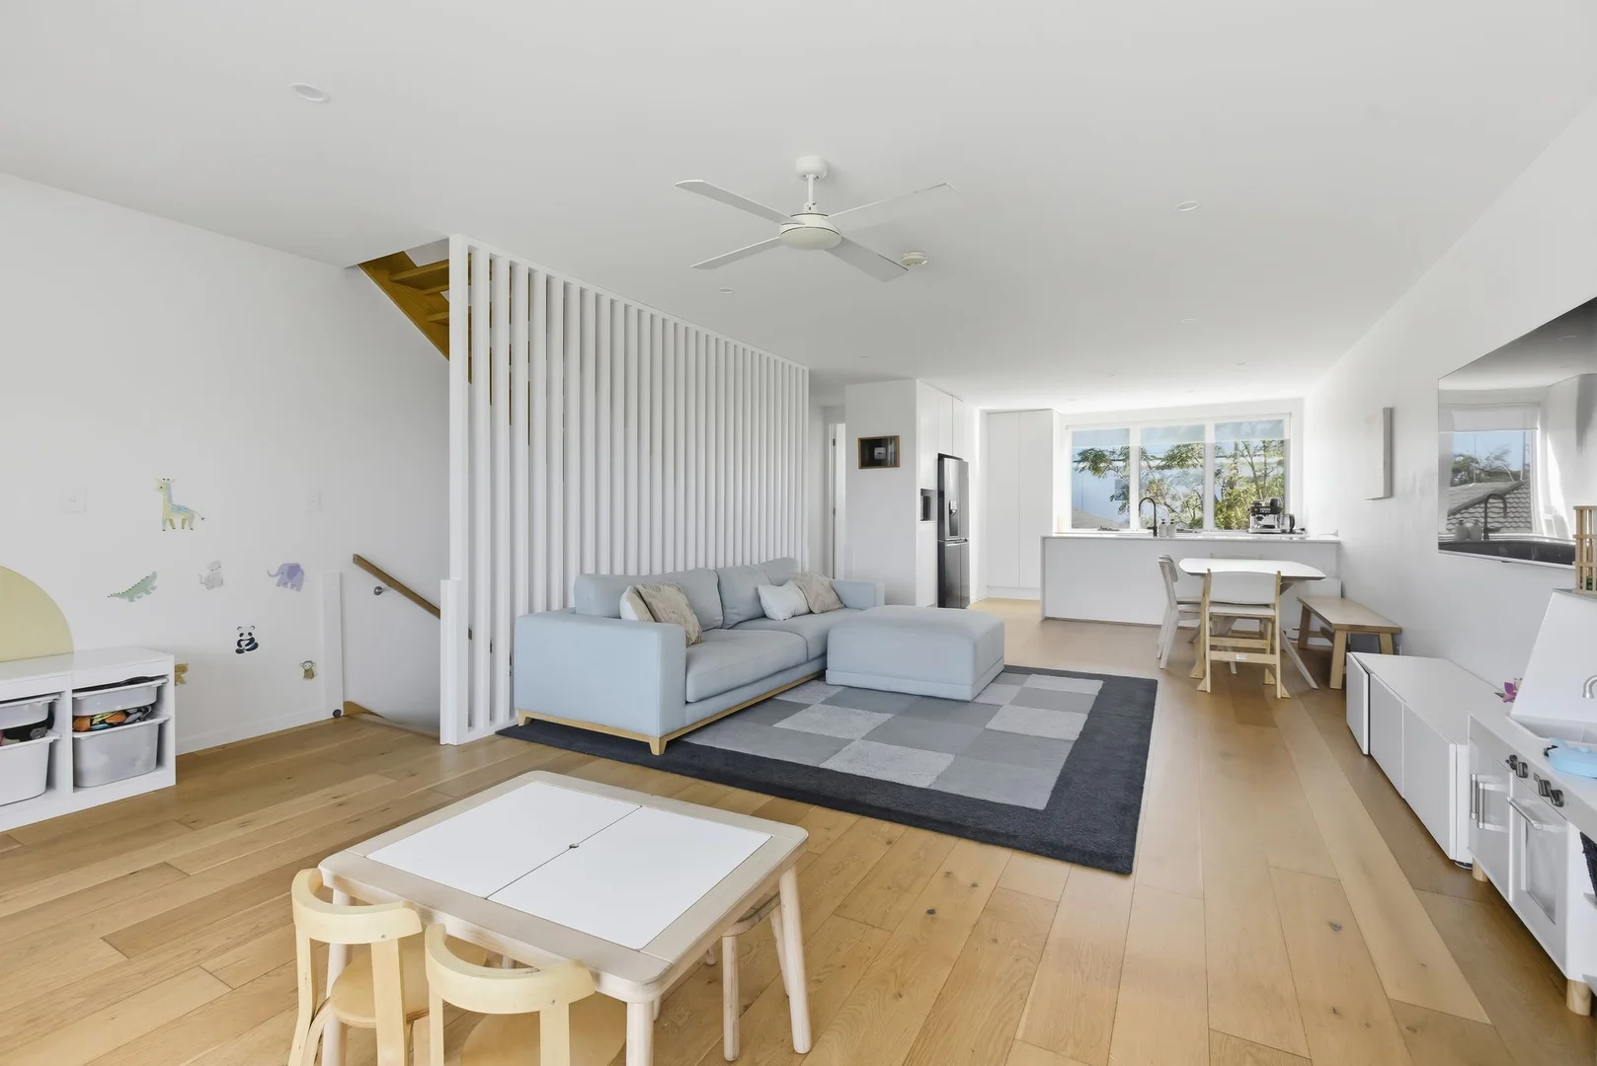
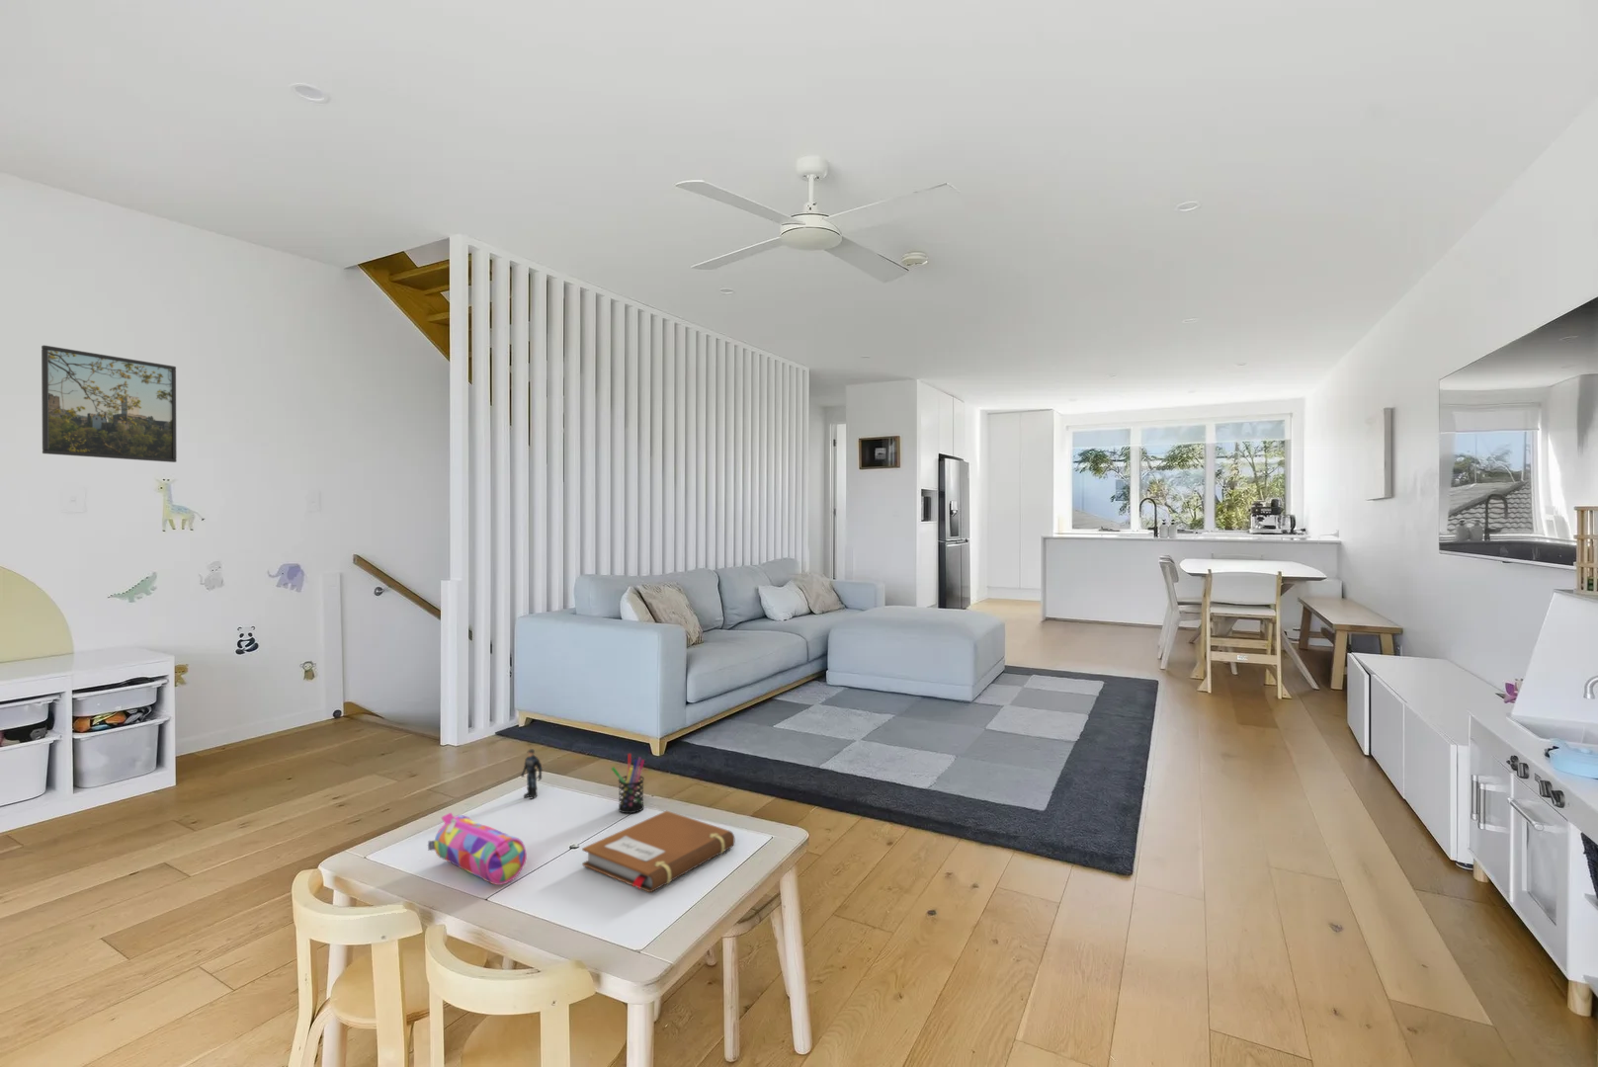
+ action figure [520,748,543,800]
+ pencil case [427,811,528,886]
+ notebook [581,810,735,893]
+ pen holder [611,753,645,815]
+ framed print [40,345,177,463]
